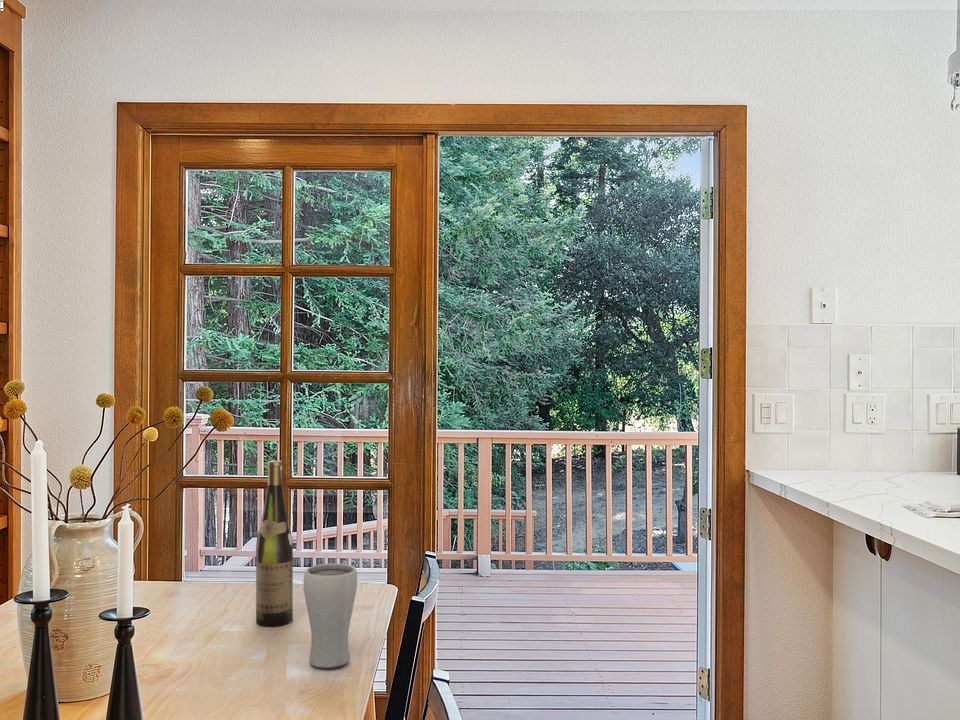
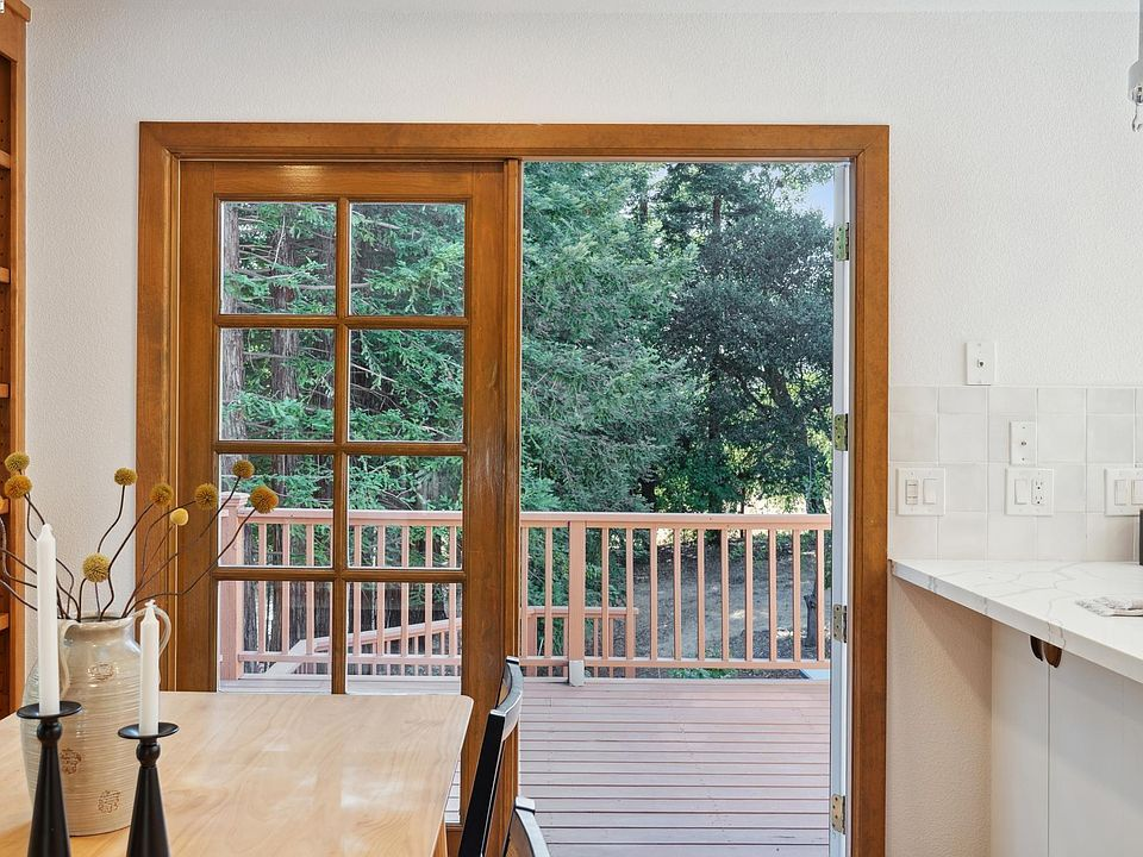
- drinking glass [303,562,358,669]
- wine bottle [255,460,294,628]
